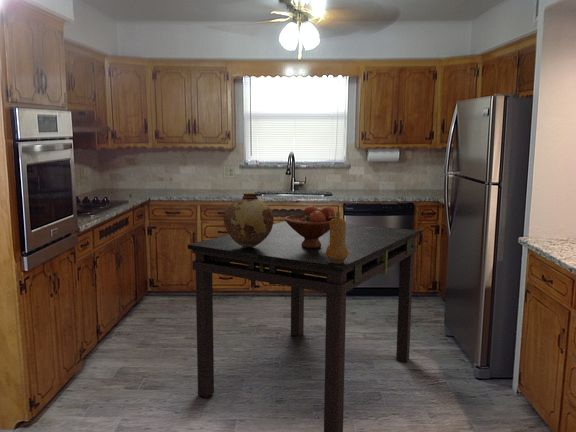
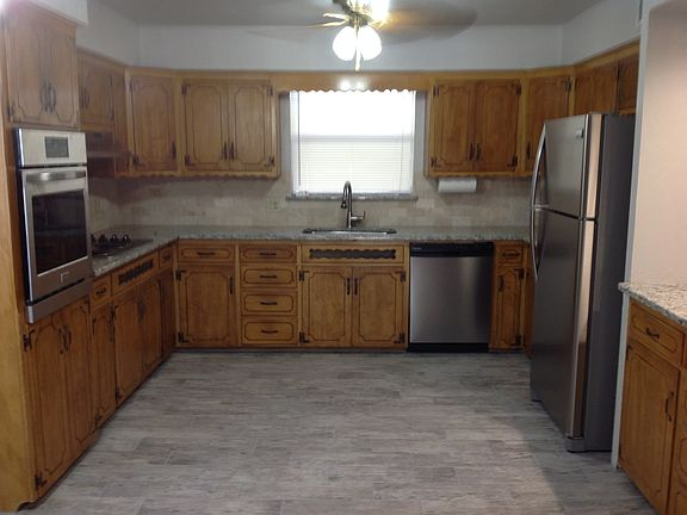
- pepper mill [326,211,349,264]
- vase [223,192,275,248]
- fruit bowl [284,205,336,248]
- dining table [187,220,421,432]
